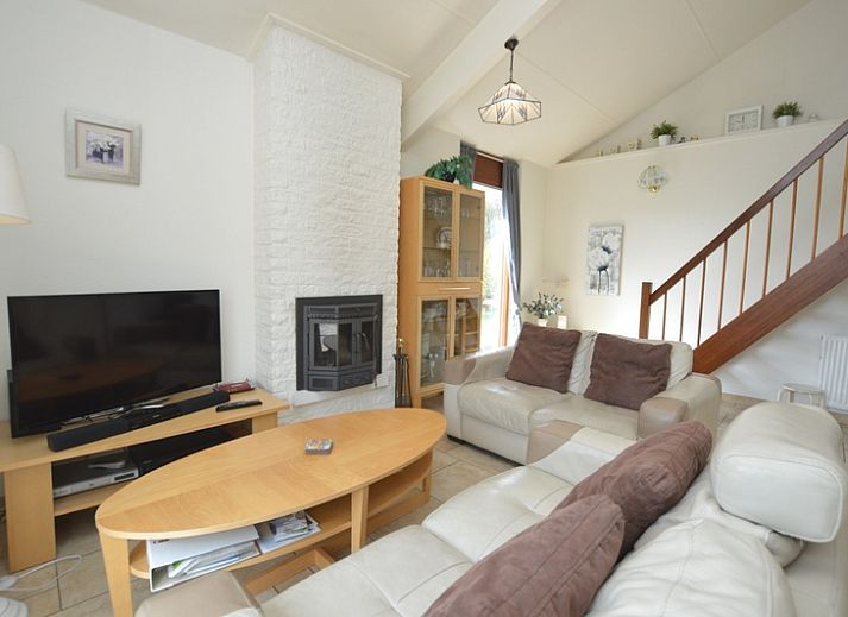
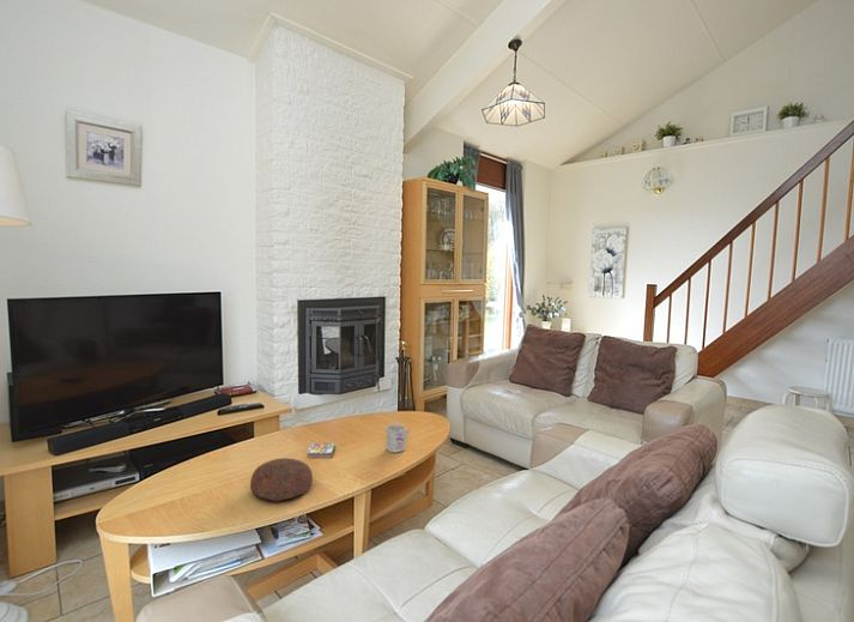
+ mug [384,423,410,454]
+ decorative bowl [249,457,314,503]
